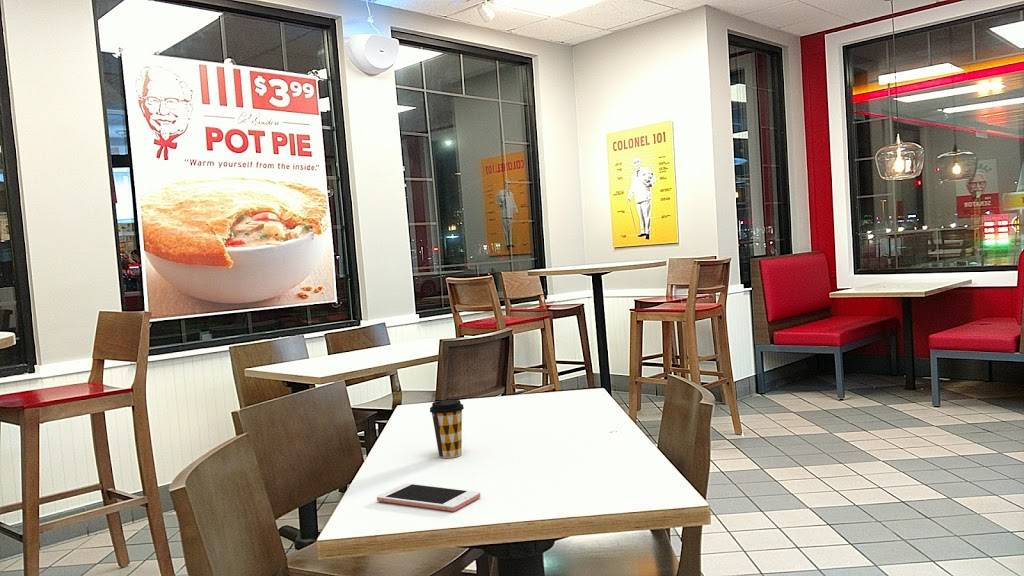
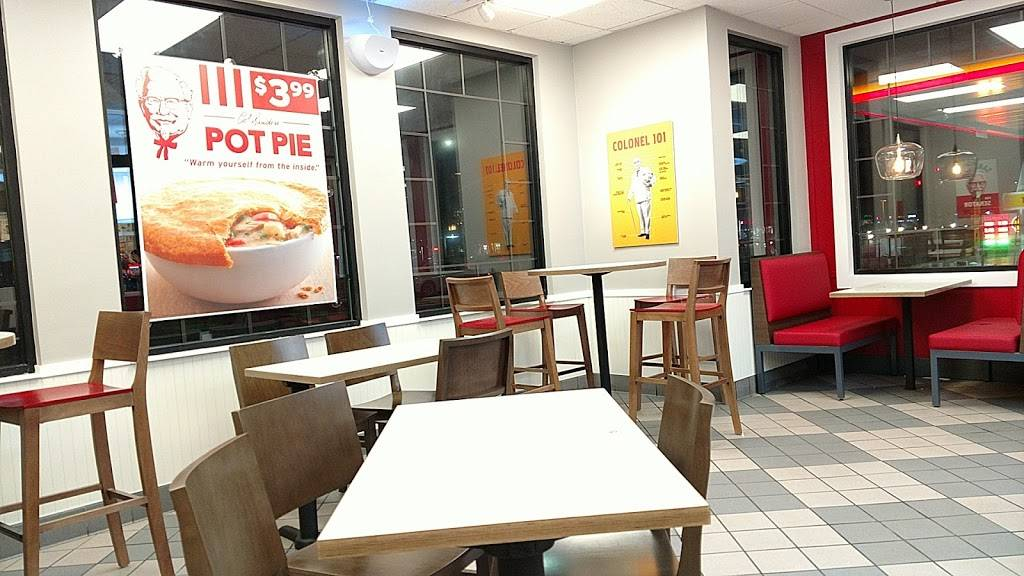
- cell phone [376,482,481,512]
- coffee cup [429,398,465,459]
